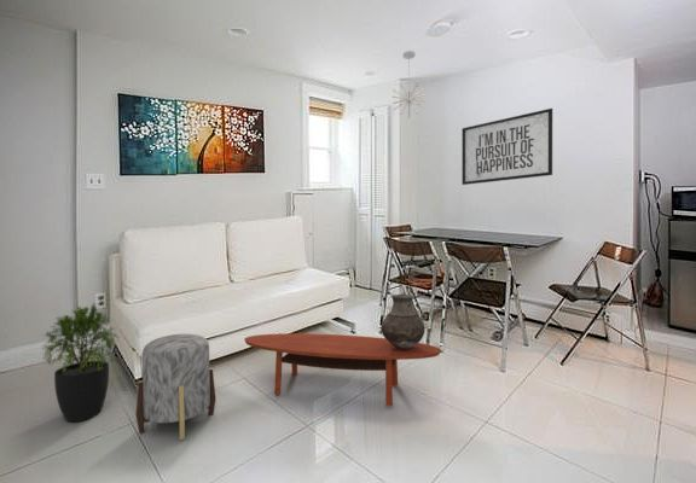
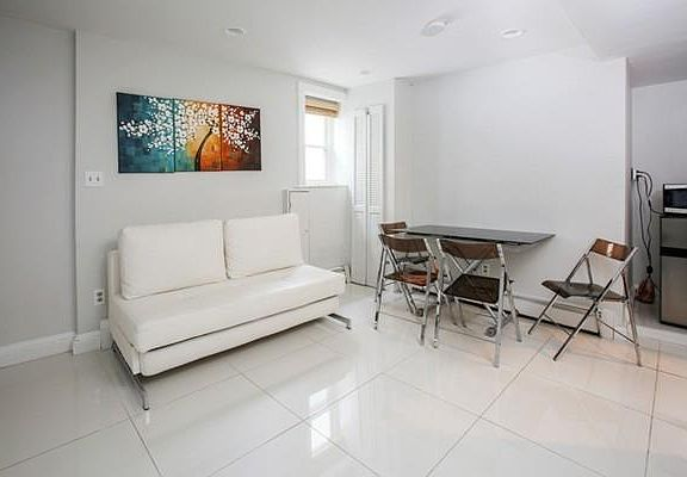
- mirror [462,107,553,186]
- stool [134,333,216,441]
- coffee table [243,332,442,407]
- potted plant [40,302,120,423]
- pendant light [392,50,428,120]
- vase [379,293,427,349]
